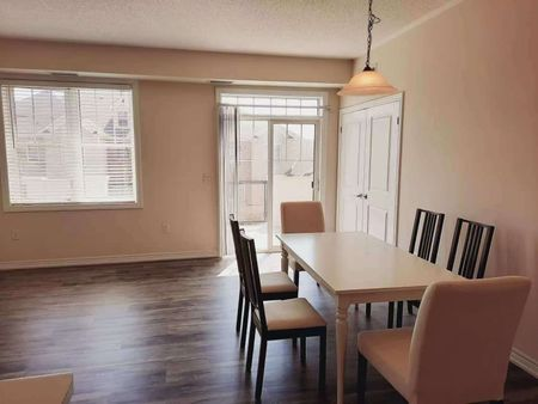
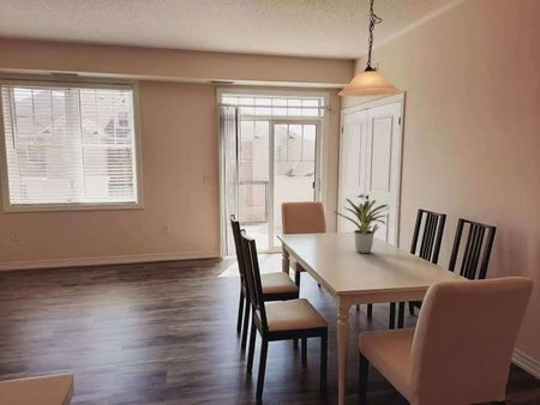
+ potted plant [332,198,390,254]
